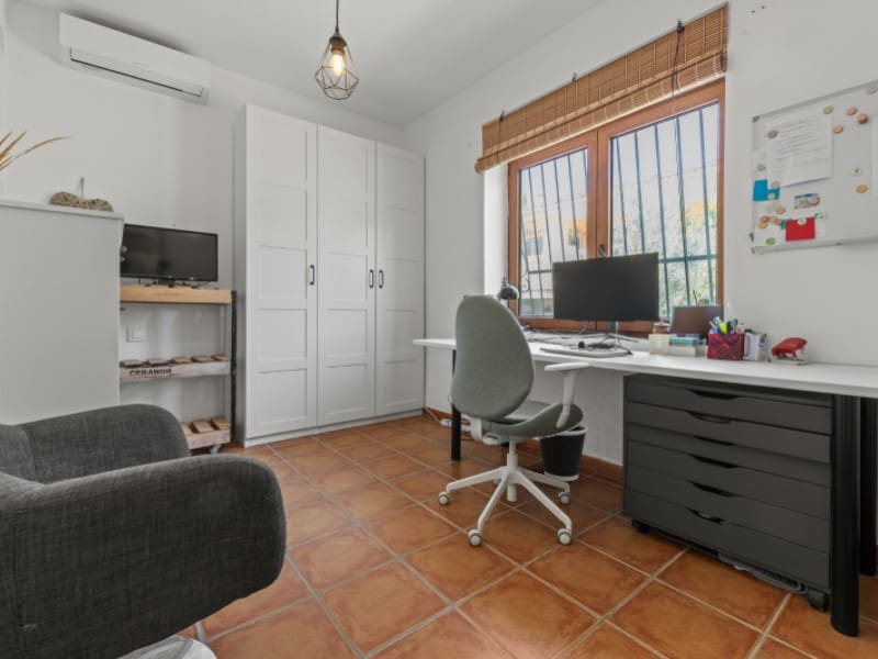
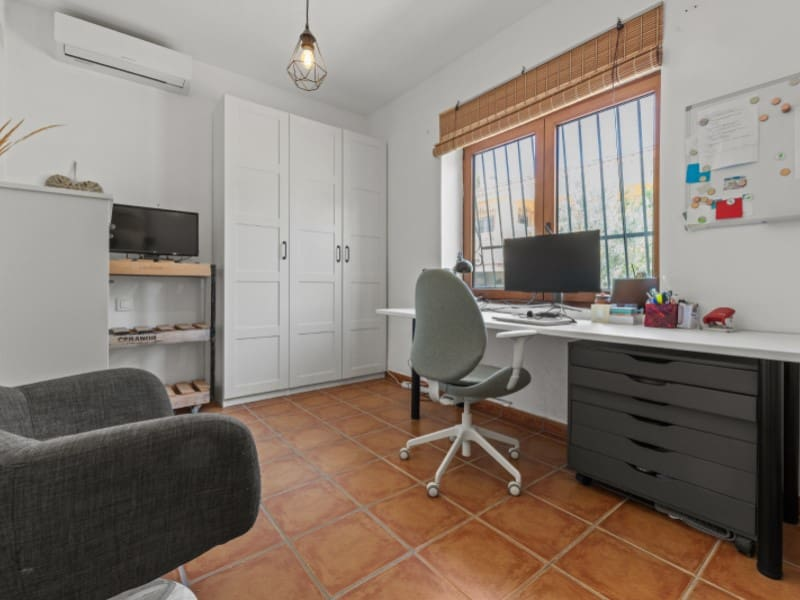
- wastebasket [538,423,588,482]
